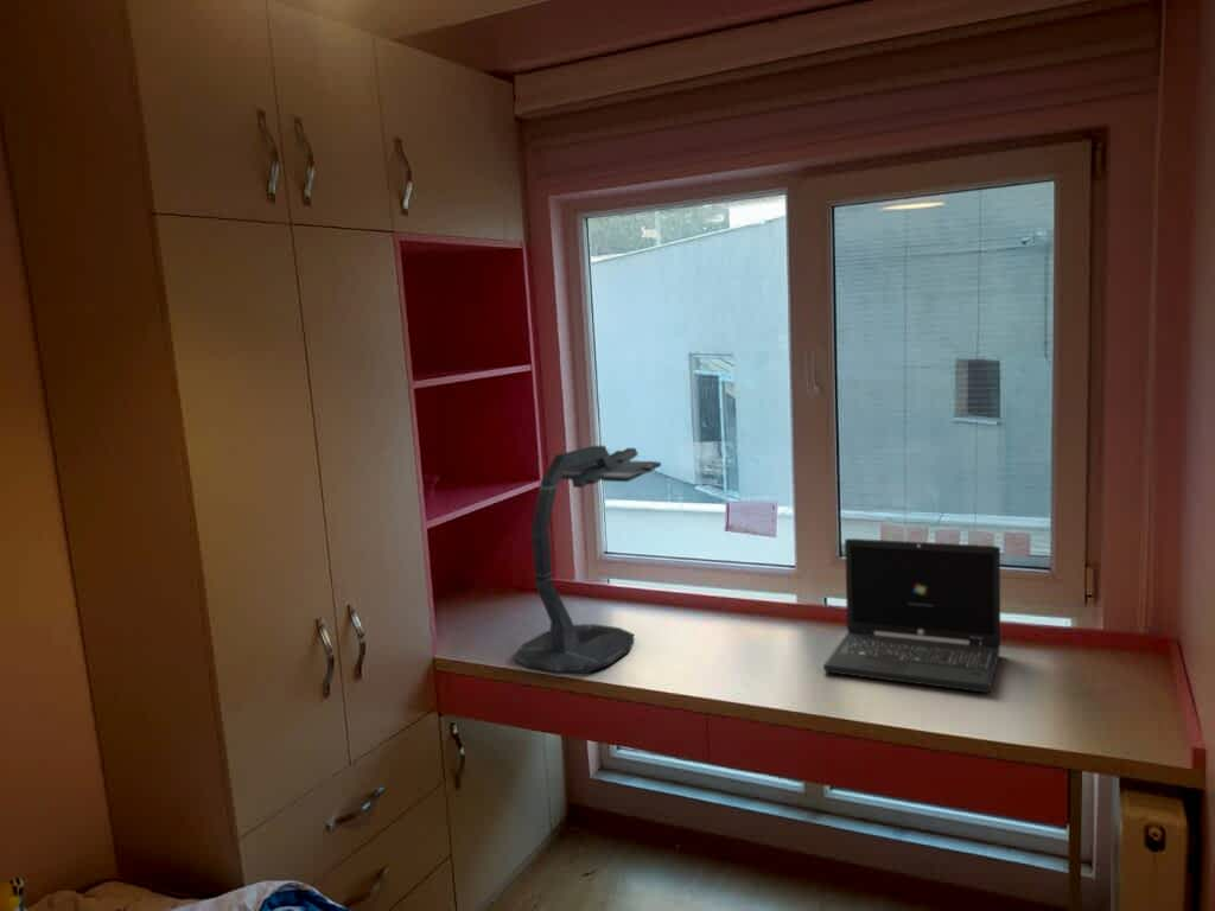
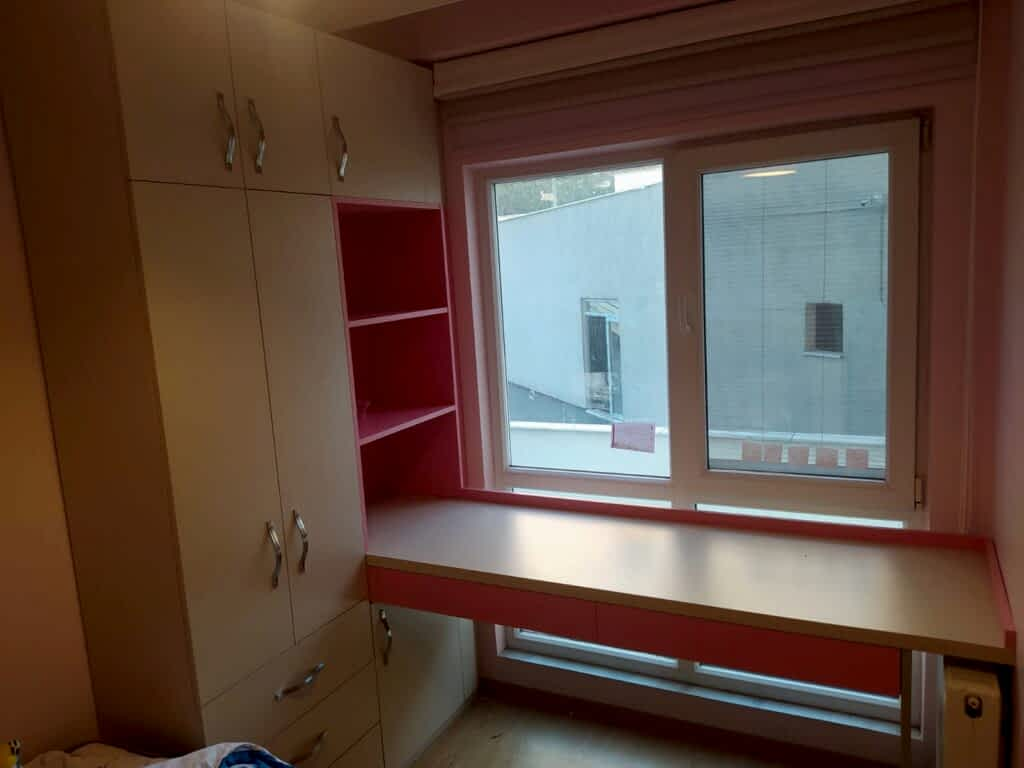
- laptop [822,537,1001,694]
- desk lamp [514,445,662,676]
